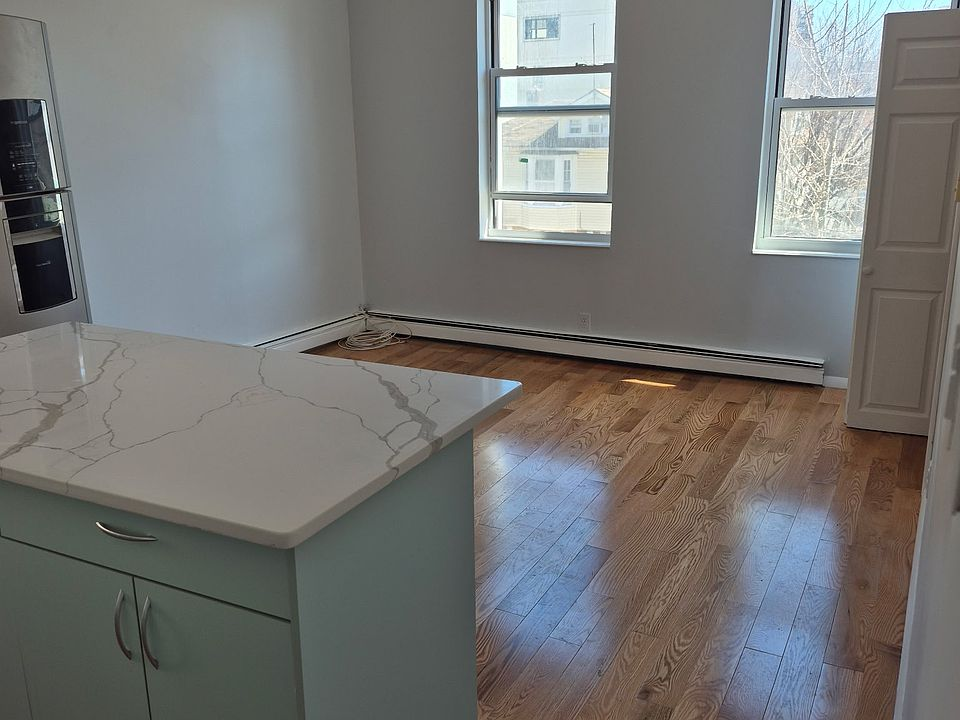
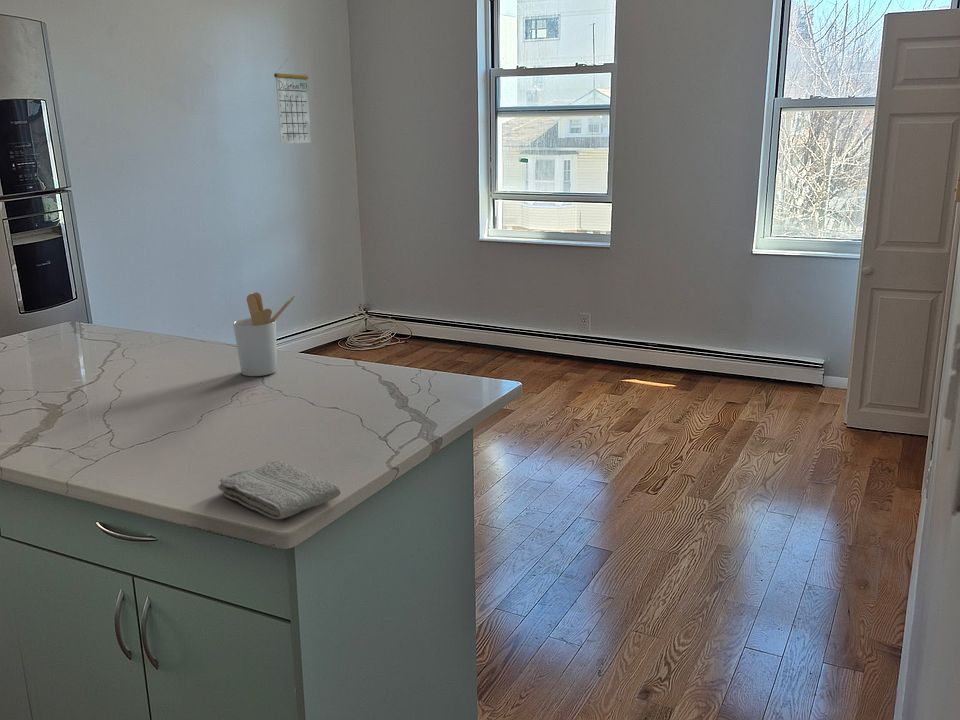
+ washcloth [217,459,342,520]
+ utensil holder [232,291,296,377]
+ calendar [273,59,312,145]
